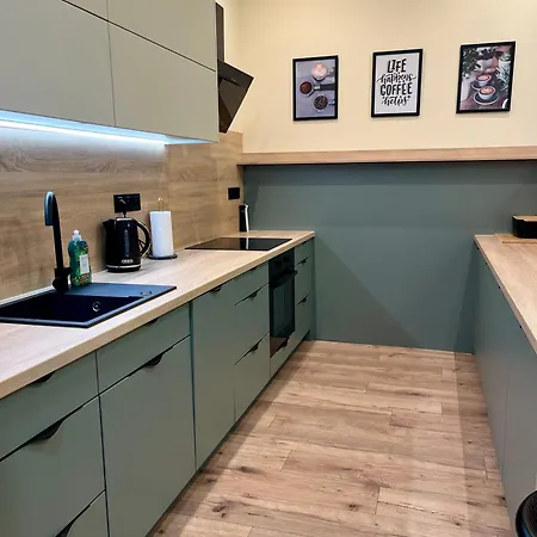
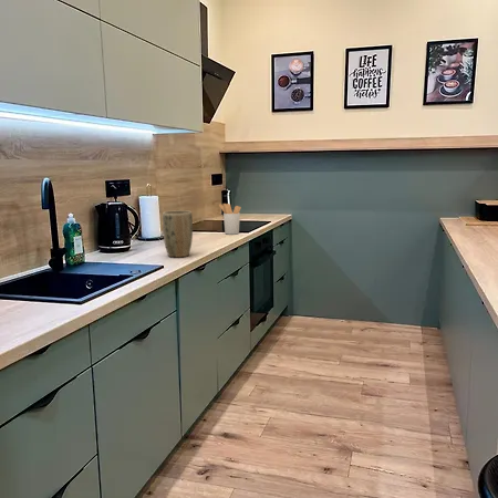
+ utensil holder [218,203,242,236]
+ plant pot [162,209,194,258]
